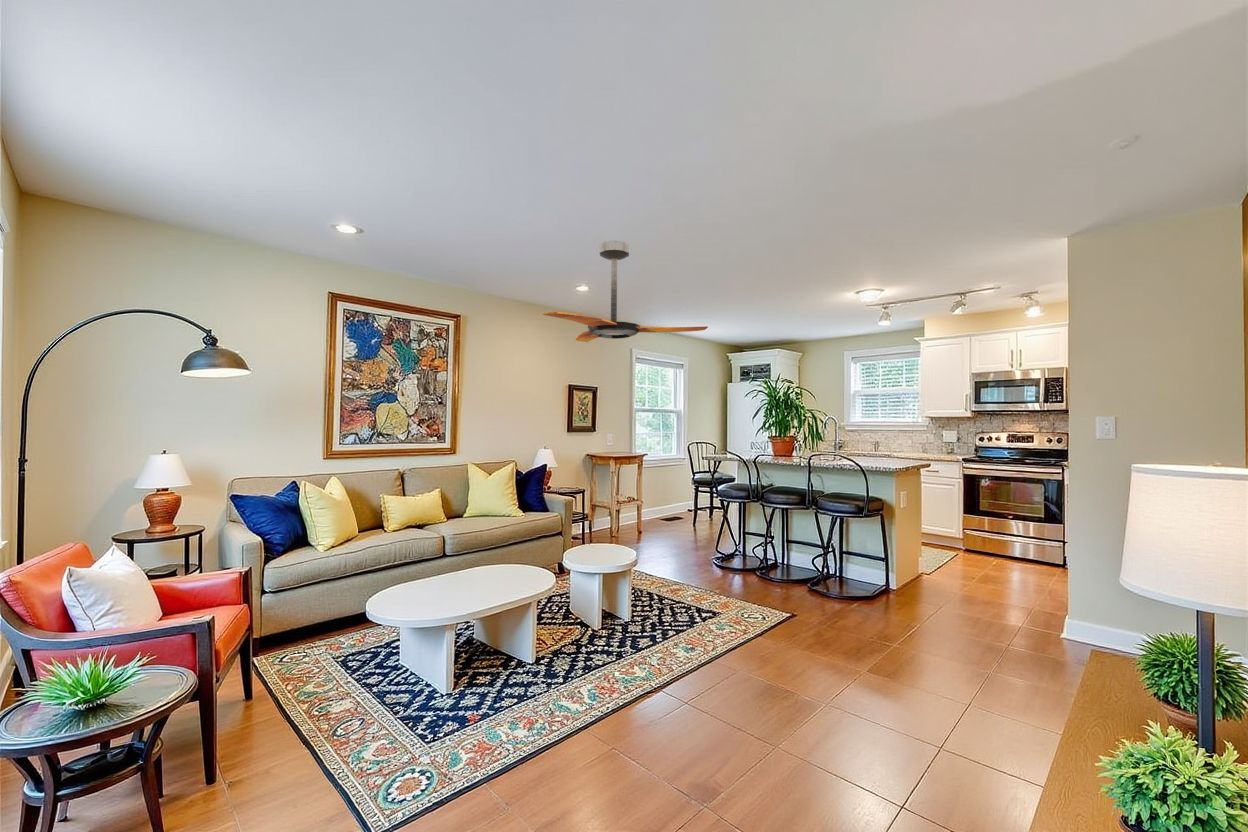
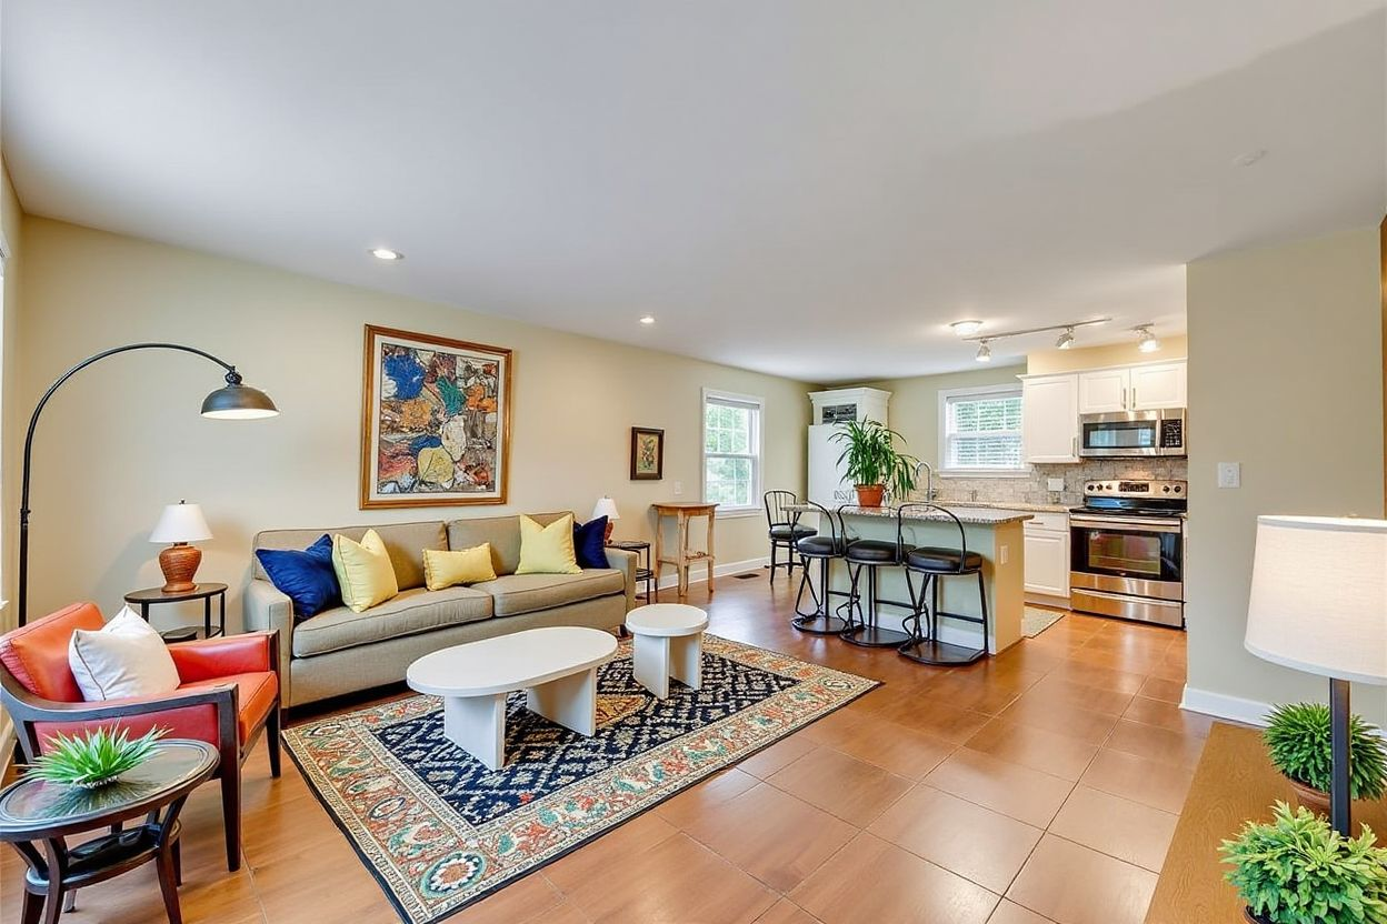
- ceiling fan [542,240,709,343]
